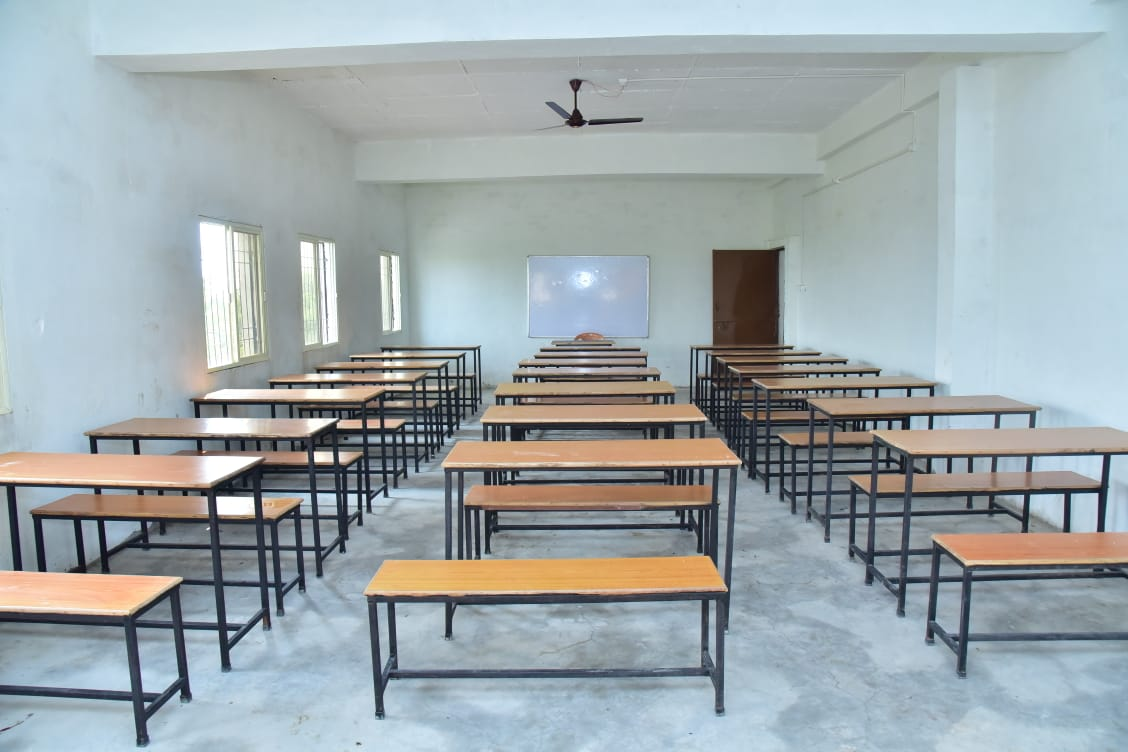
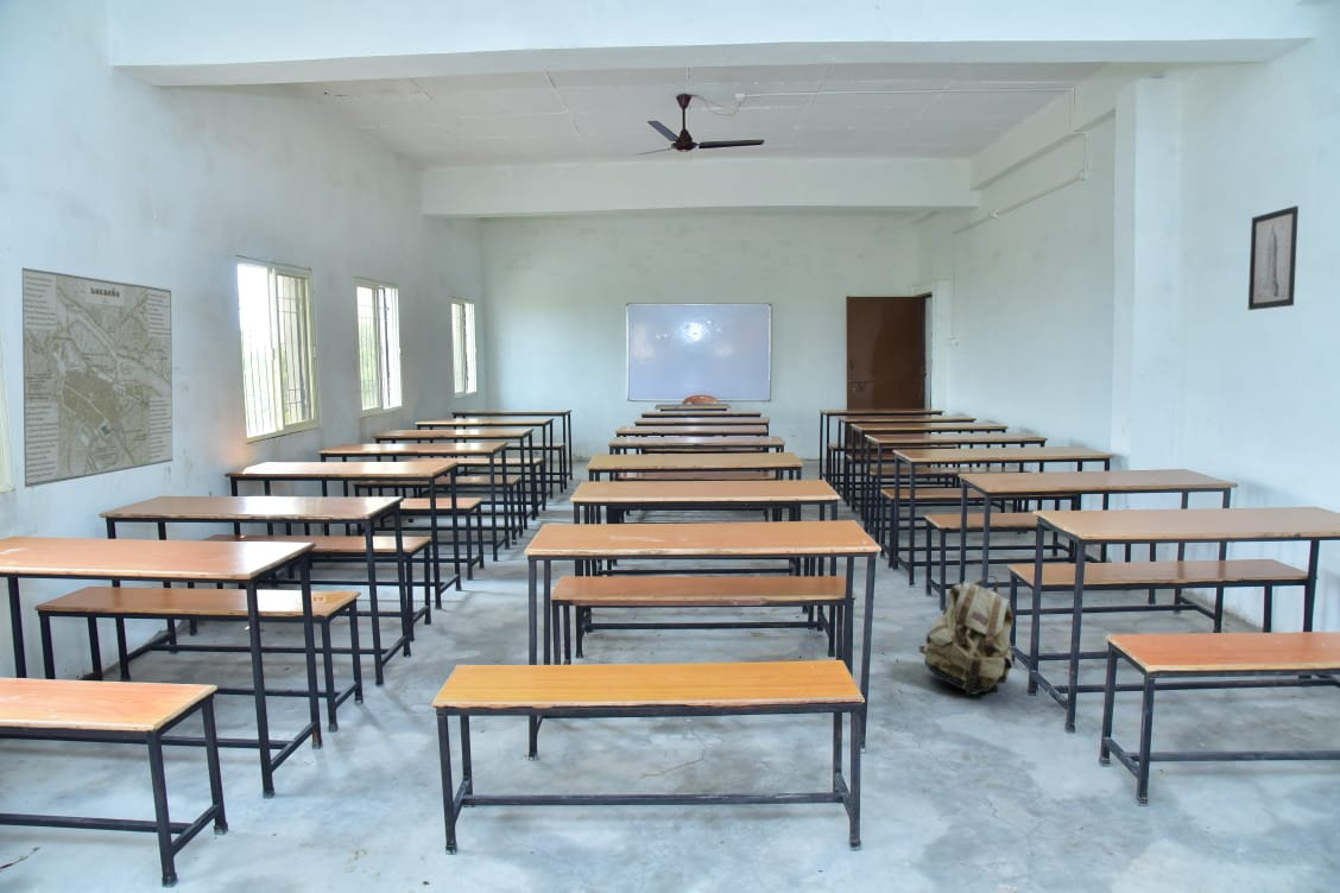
+ map [21,266,173,489]
+ wall art [1247,205,1300,311]
+ backpack [917,575,1015,696]
